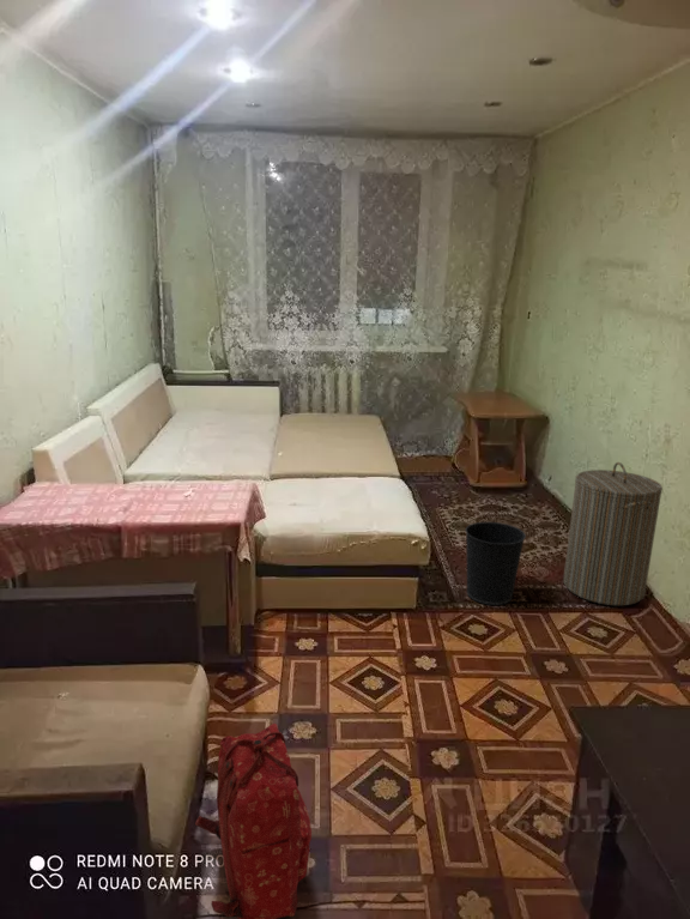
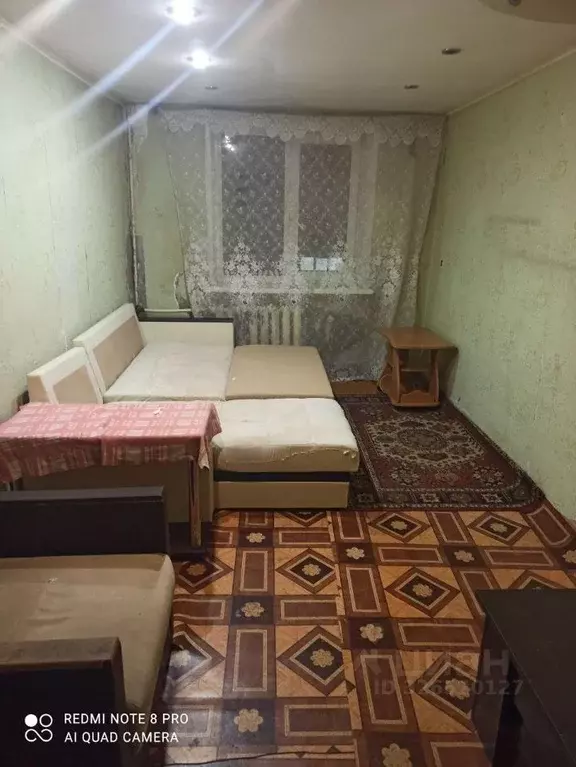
- laundry hamper [562,461,664,606]
- backpack [194,722,313,919]
- wastebasket [464,521,527,606]
